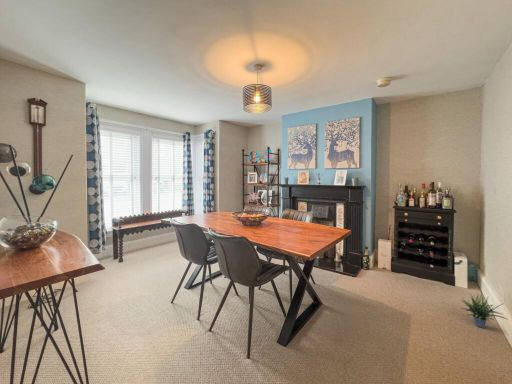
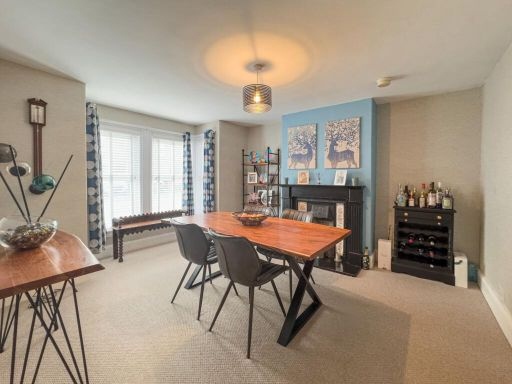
- potted plant [460,286,508,329]
